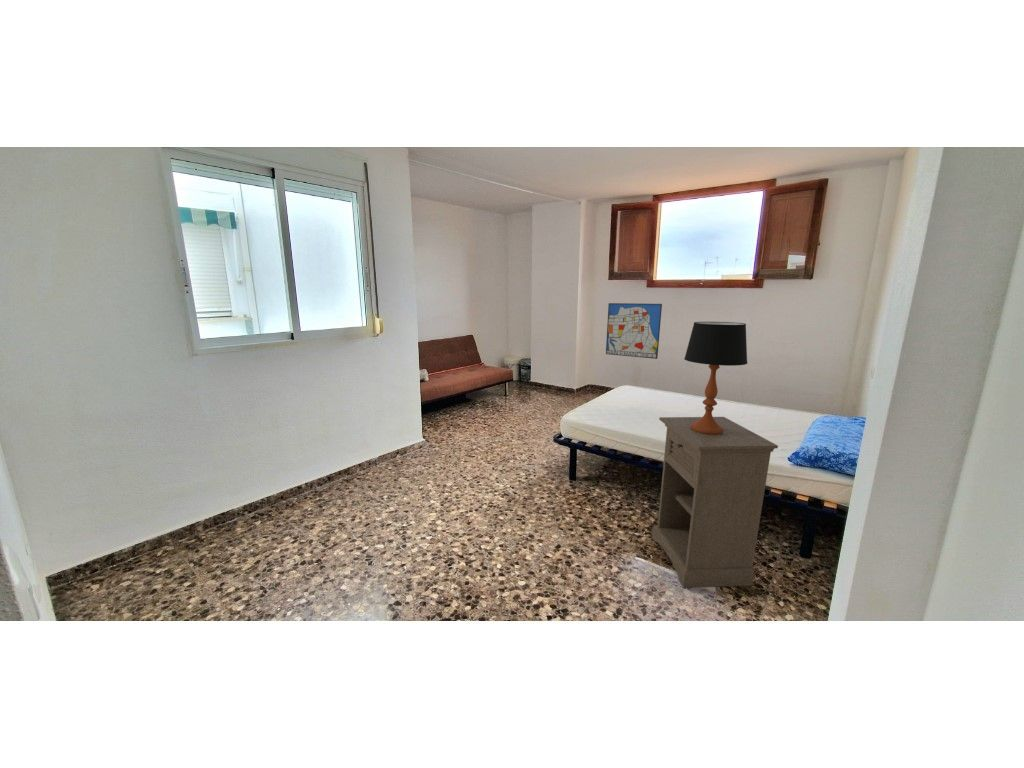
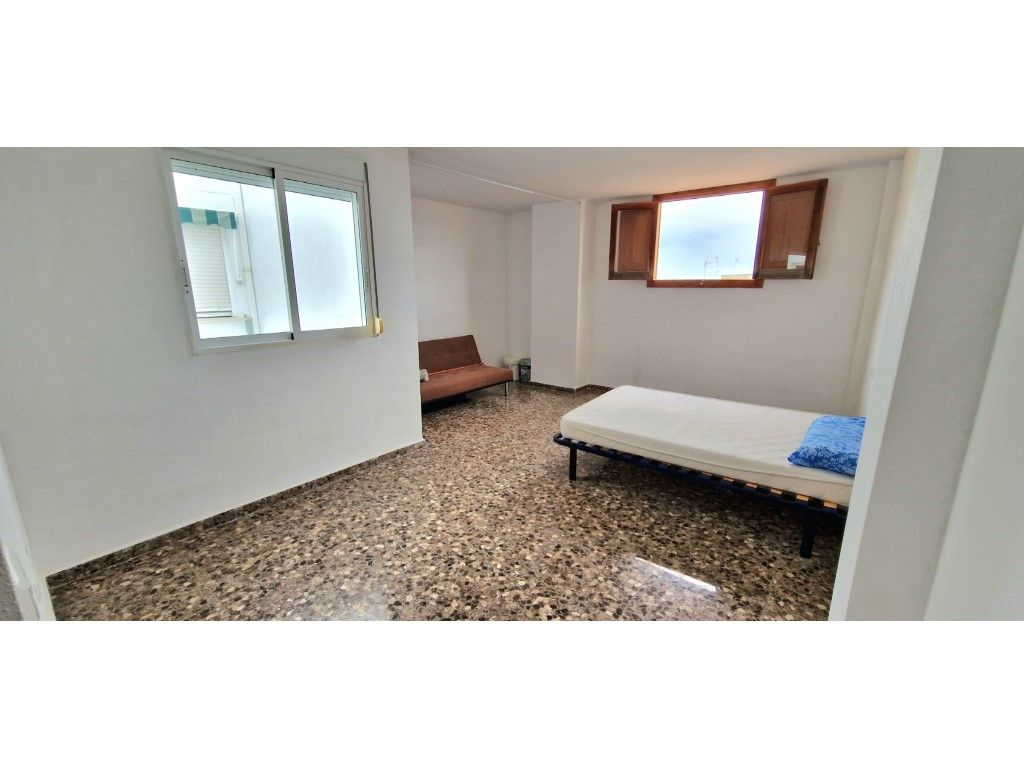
- table lamp [683,321,748,435]
- nightstand [651,416,779,588]
- wall art [605,302,663,360]
